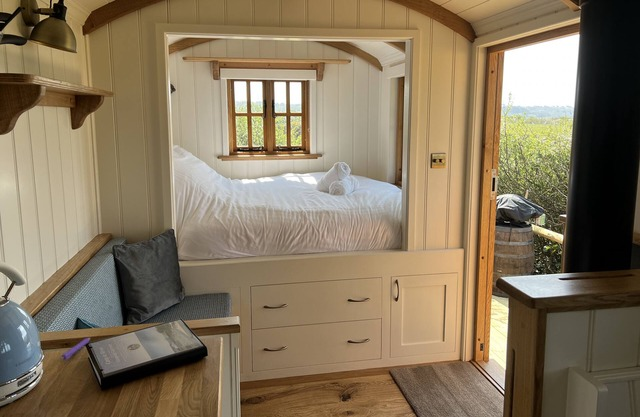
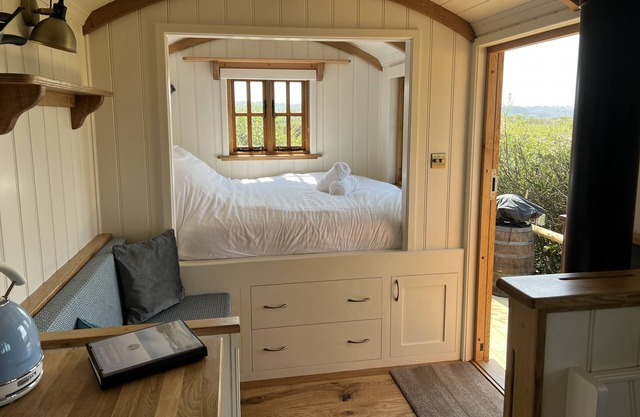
- pen [60,337,91,361]
